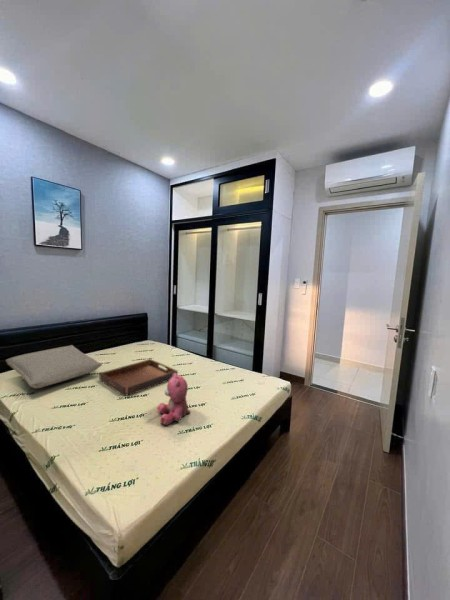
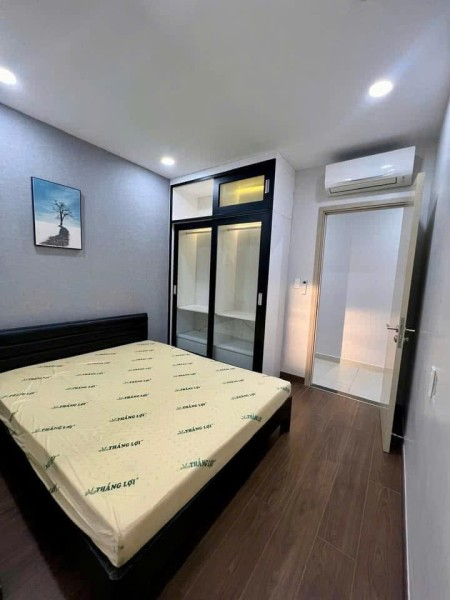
- serving tray [98,358,179,397]
- pillow [5,344,103,389]
- teddy bear [157,373,192,426]
